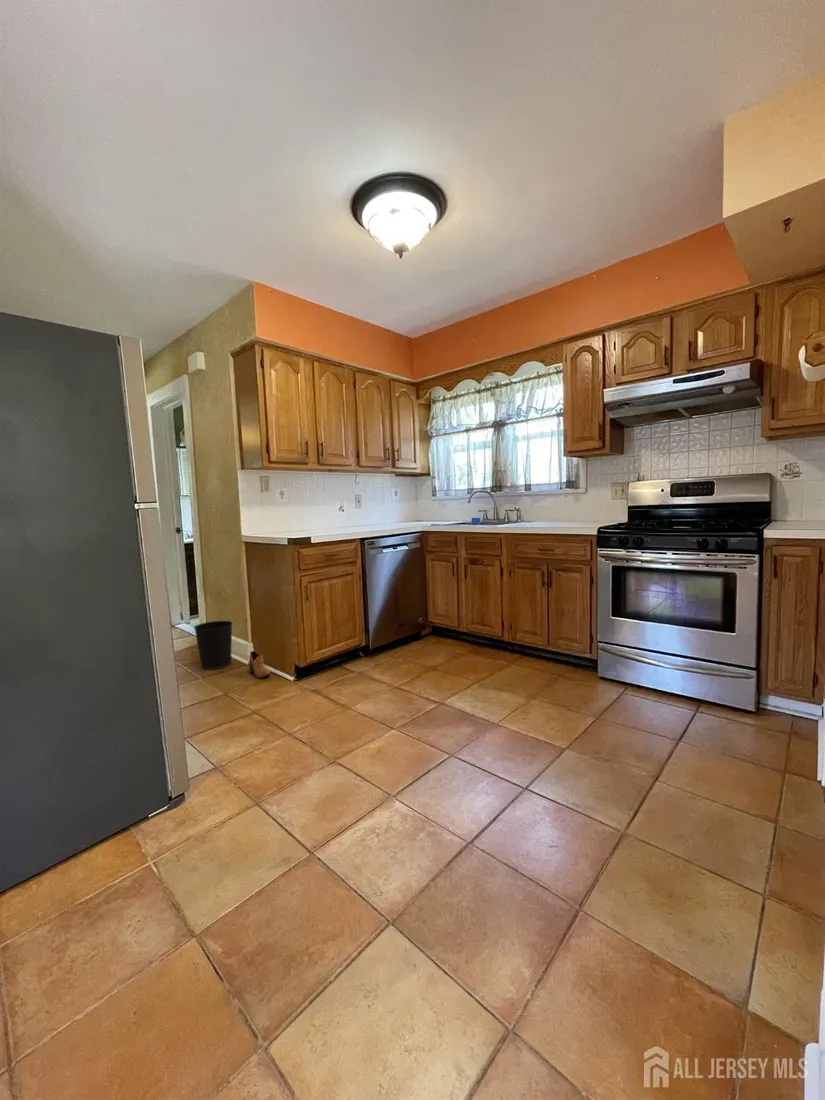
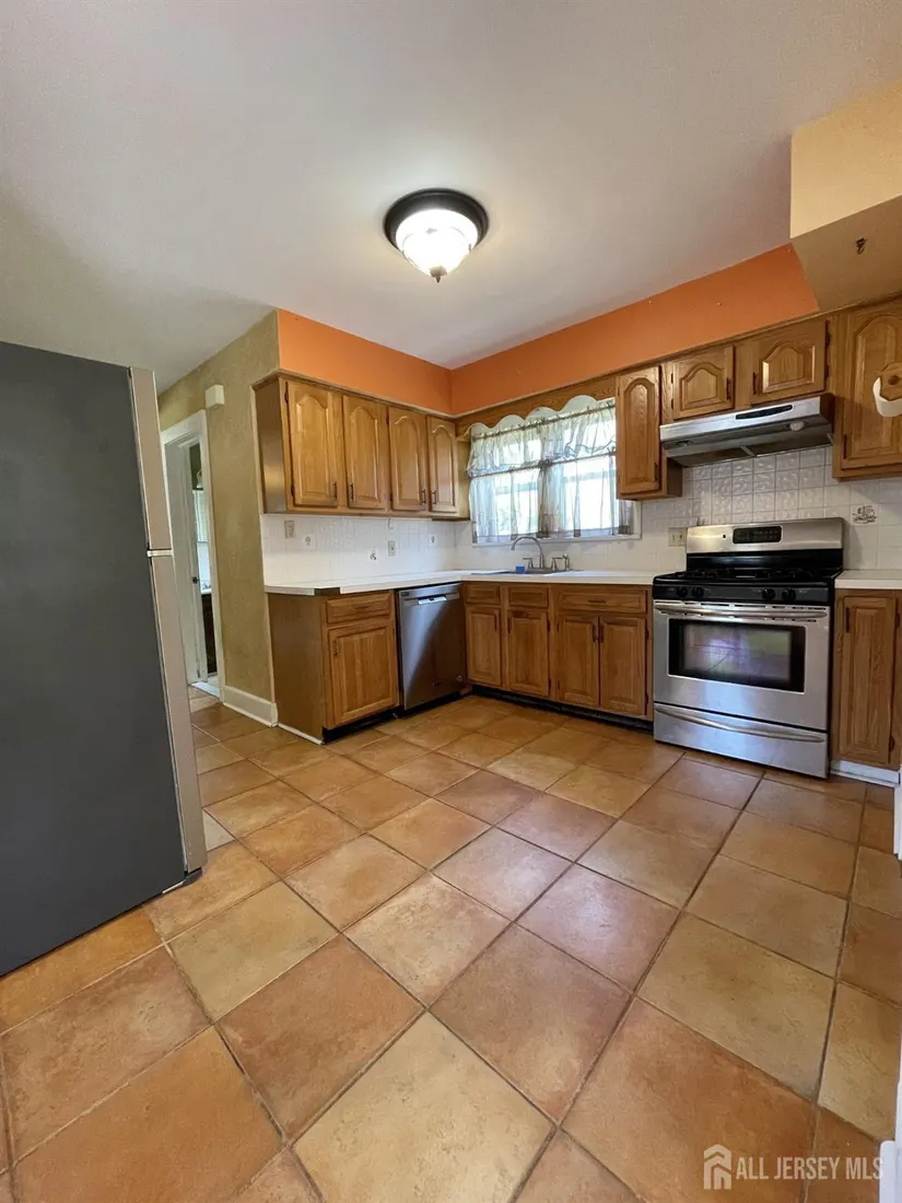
- wastebasket [193,620,233,671]
- shoe [248,650,272,679]
